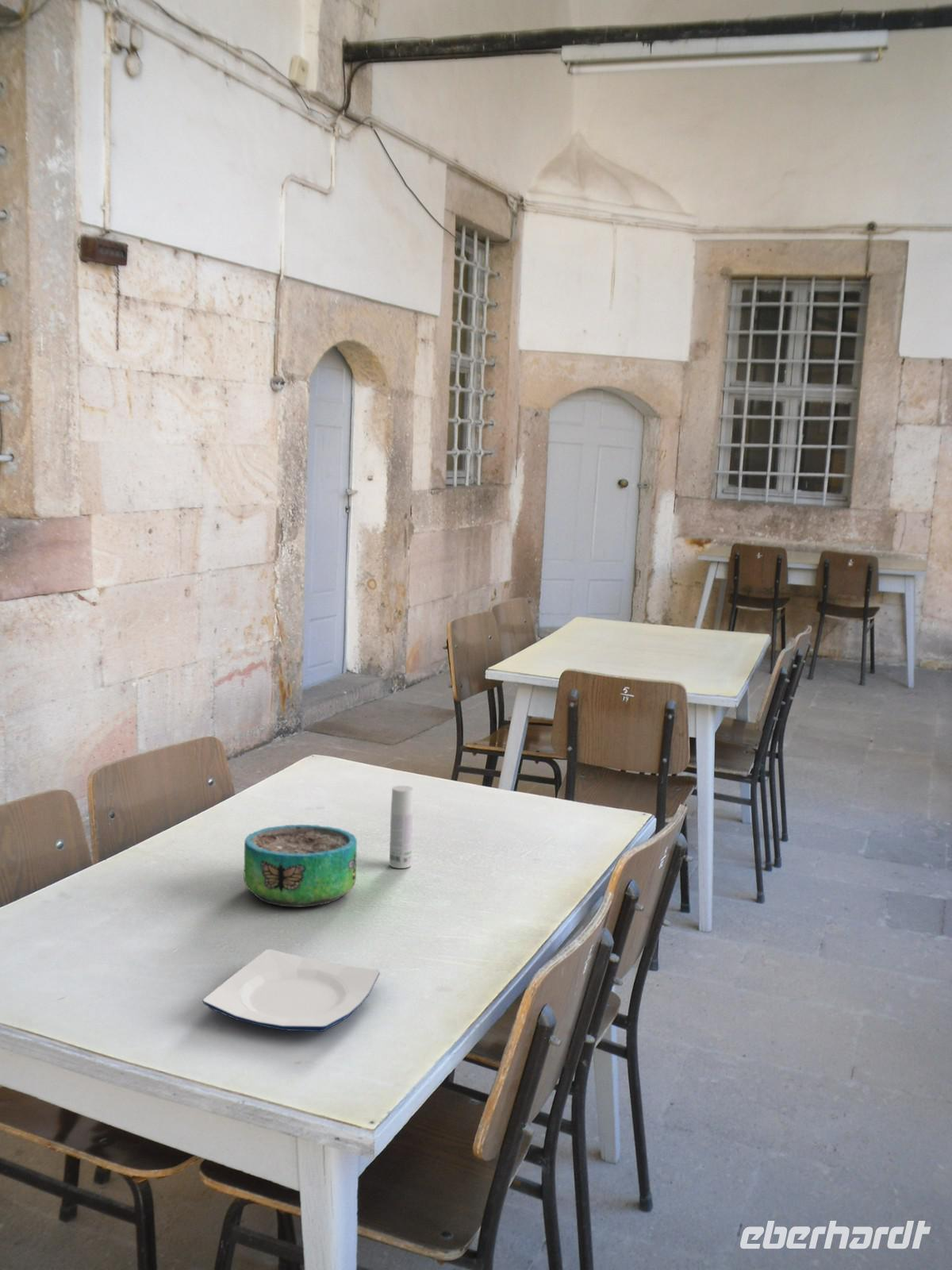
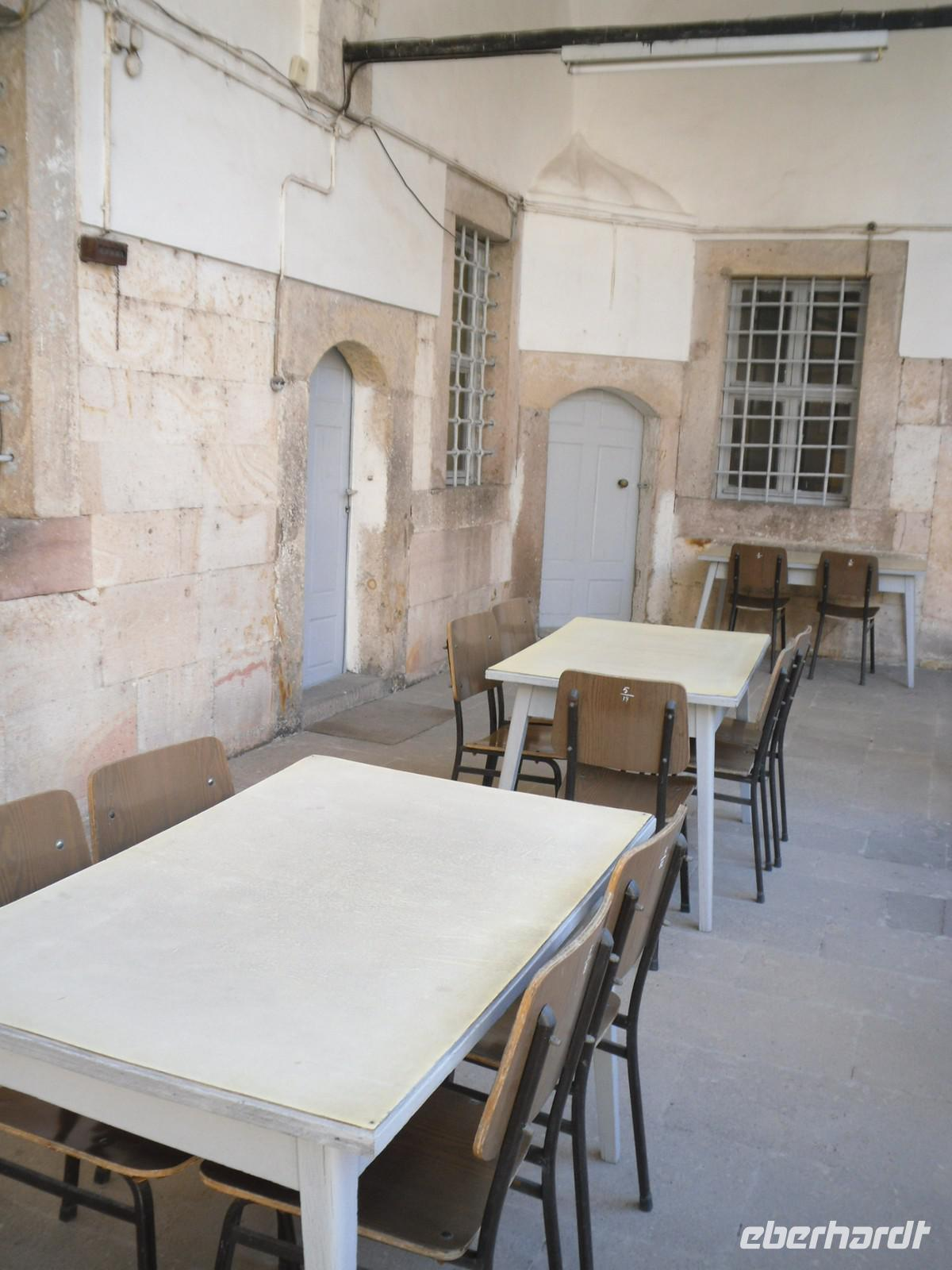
- bottle [389,785,414,869]
- decorative bowl [244,824,358,908]
- plate [202,949,381,1033]
